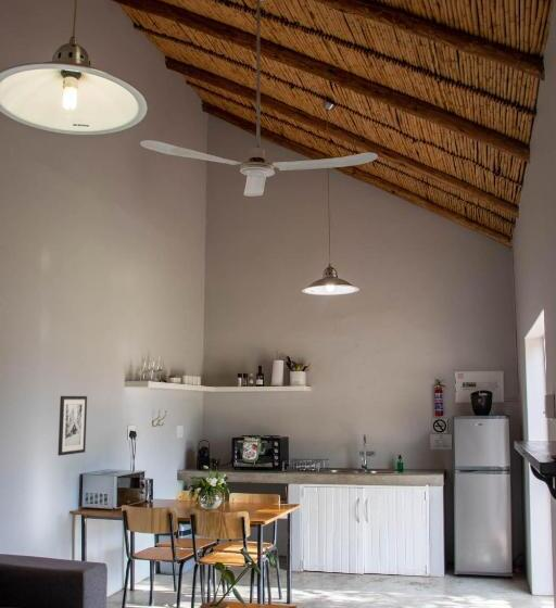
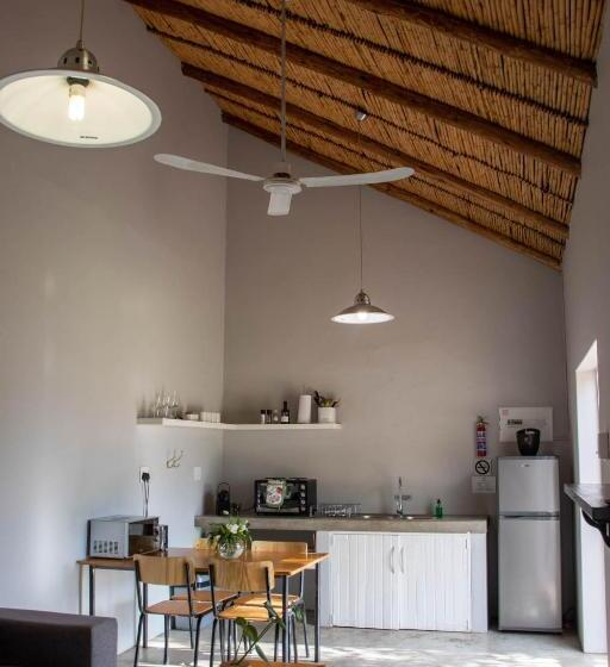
- wall art [56,395,88,456]
